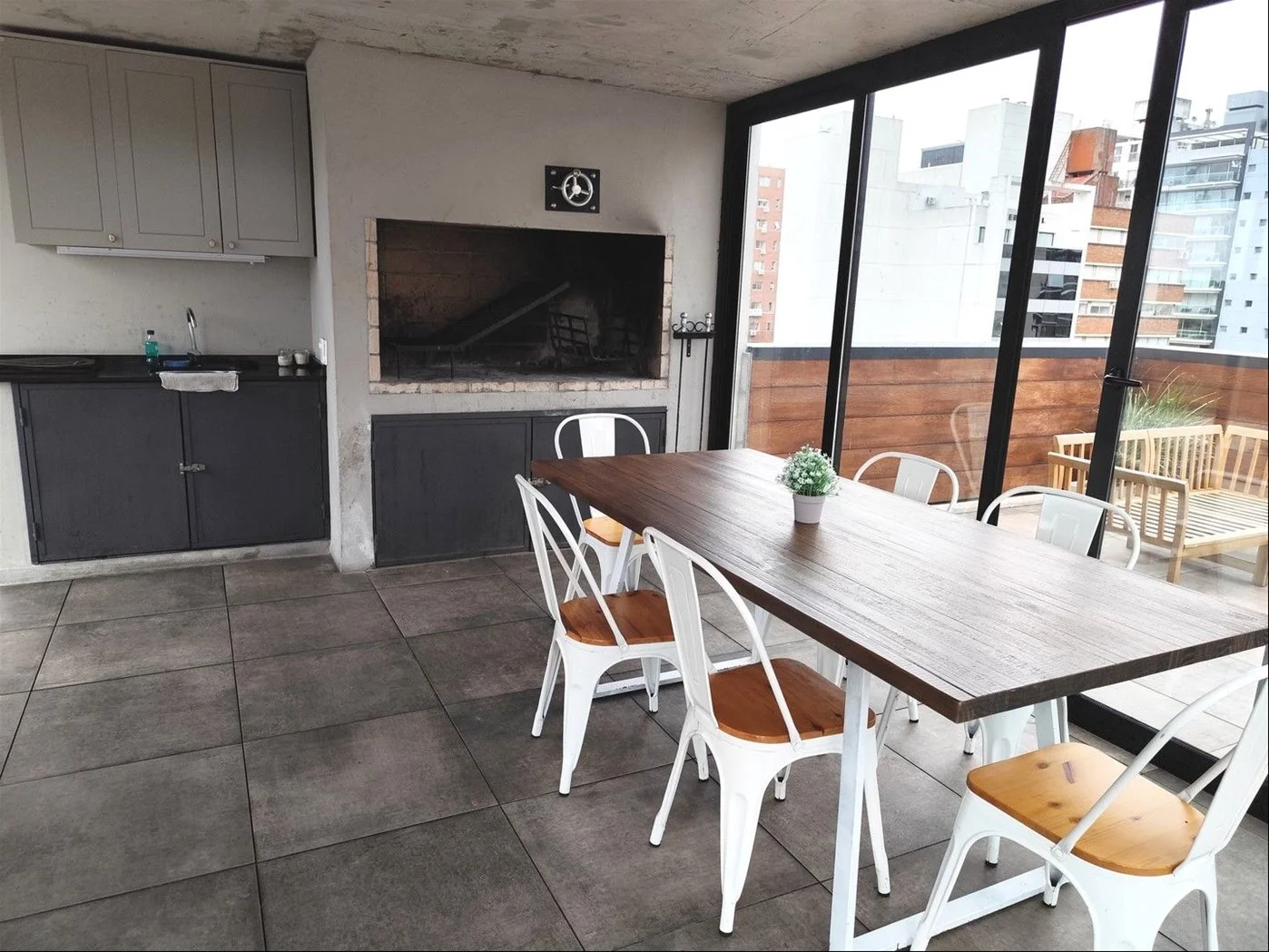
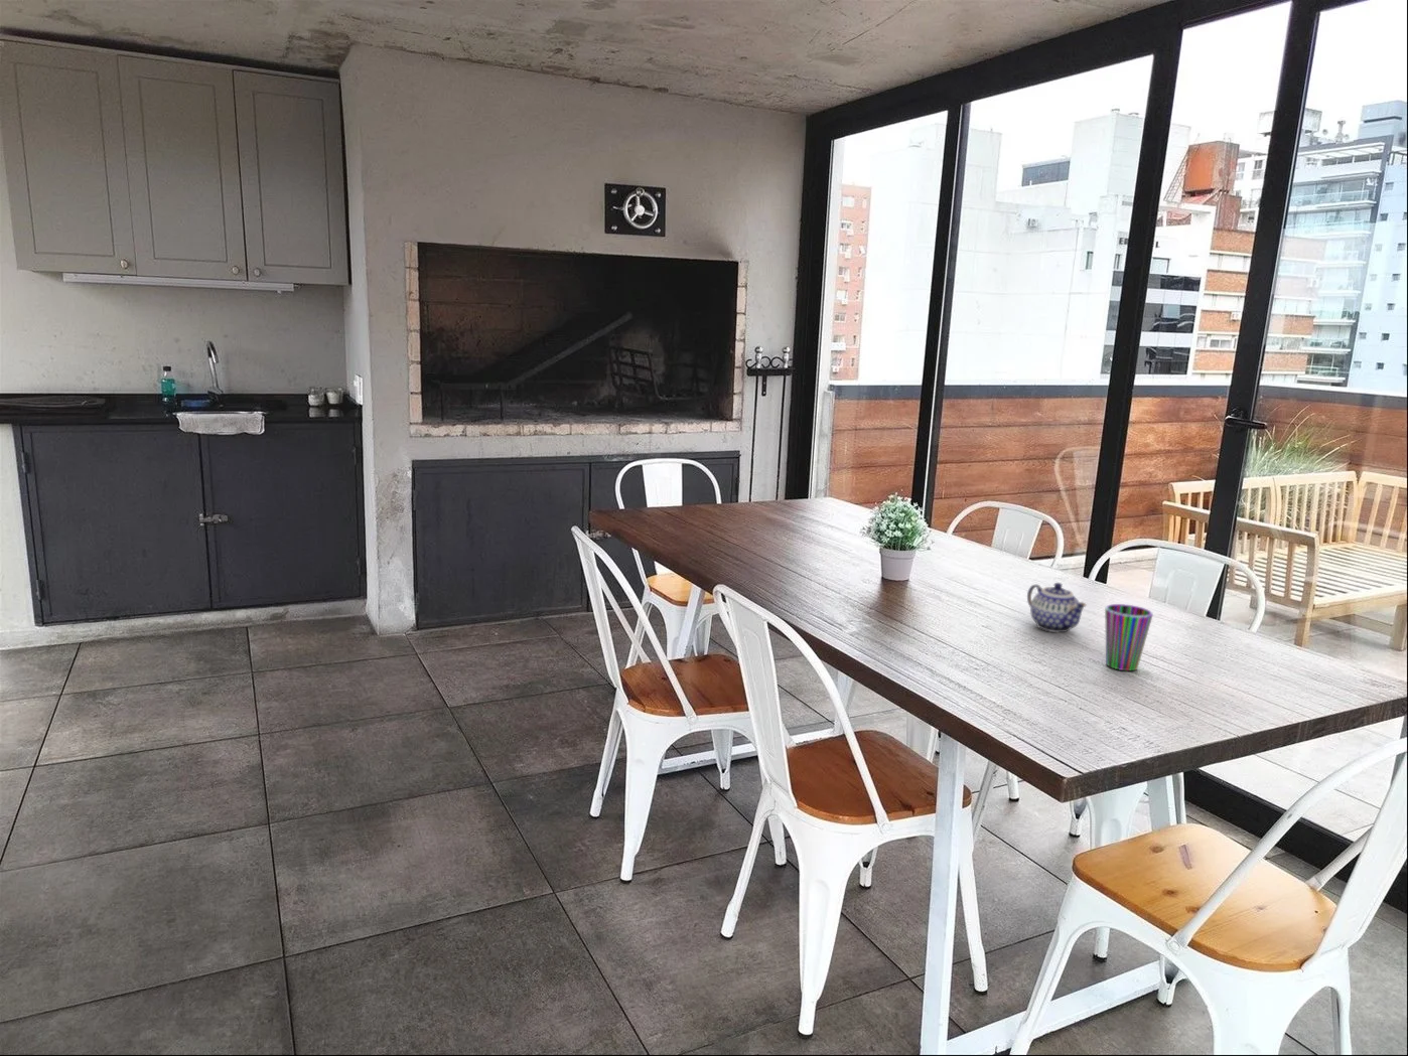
+ cup [1104,603,1154,671]
+ teapot [1026,582,1087,633]
